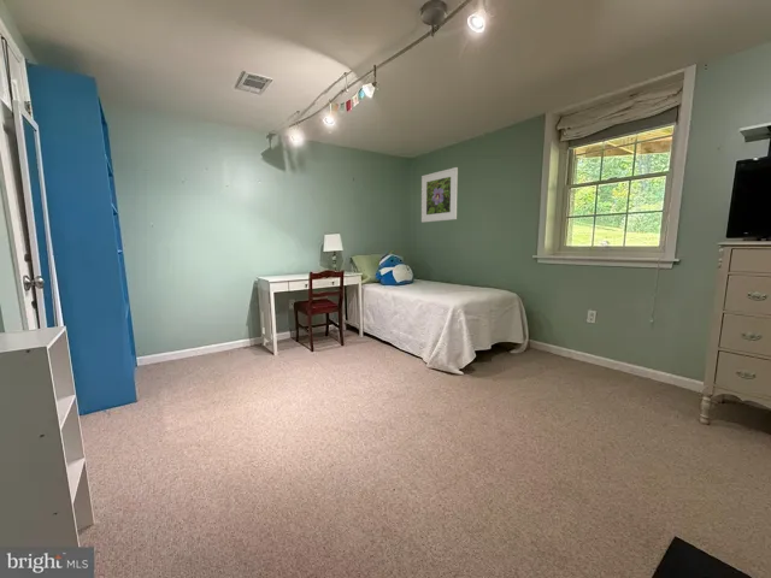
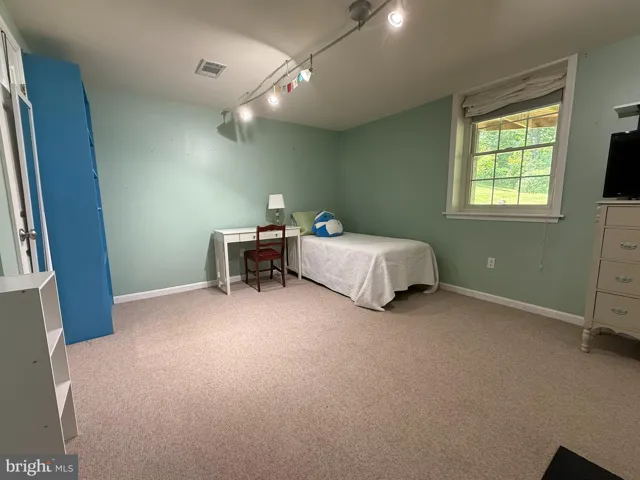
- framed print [420,166,459,224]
